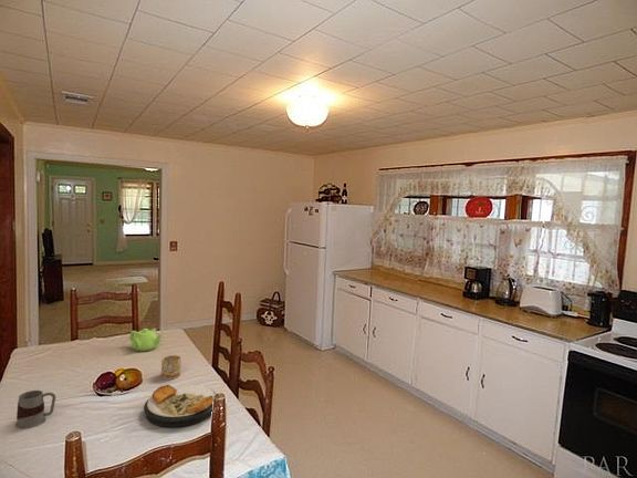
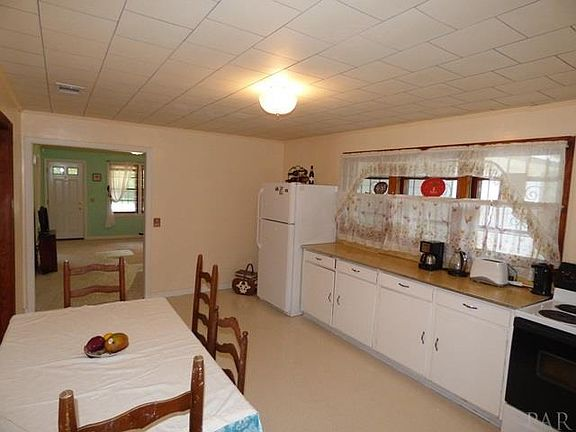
- mug [160,354,182,381]
- mug [14,389,56,430]
- plate [143,384,217,428]
- teapot [128,328,164,352]
